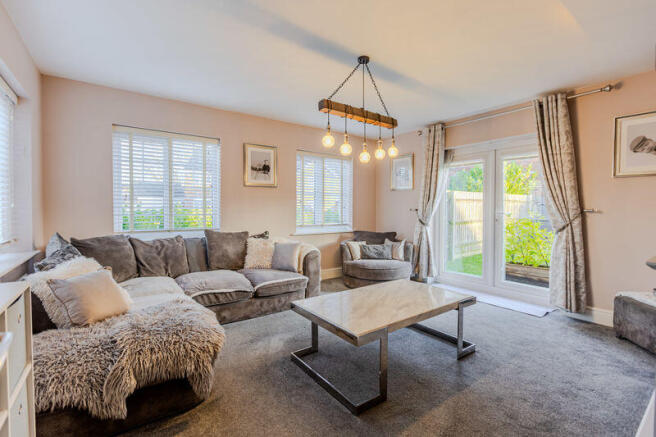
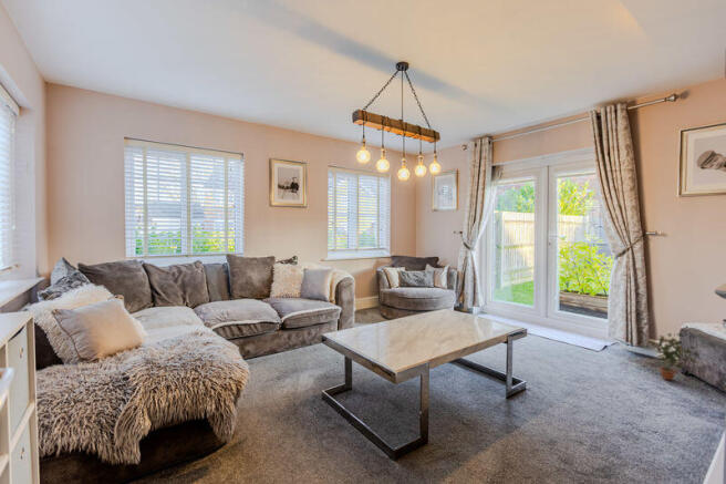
+ potted plant [650,332,702,381]
